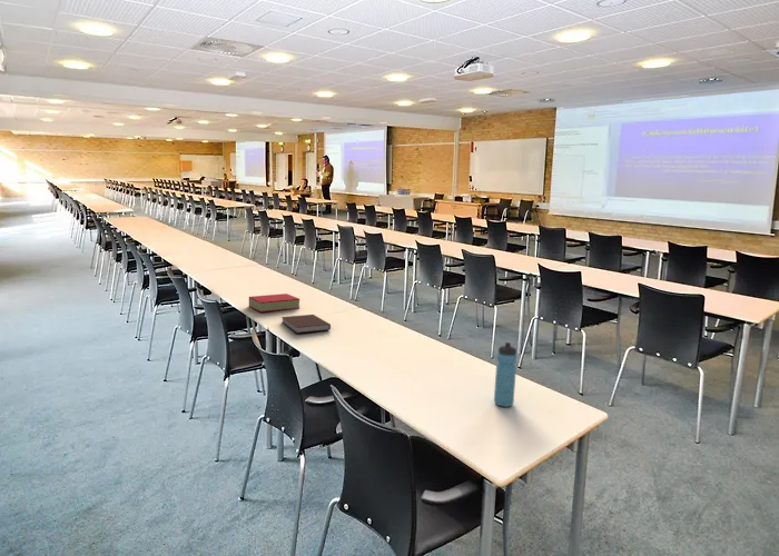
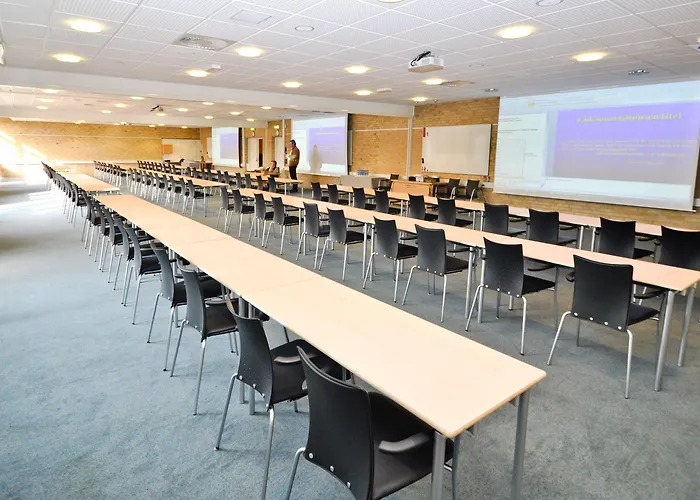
- water bottle [493,341,519,408]
- book [248,292,300,314]
- notebook [280,314,332,335]
